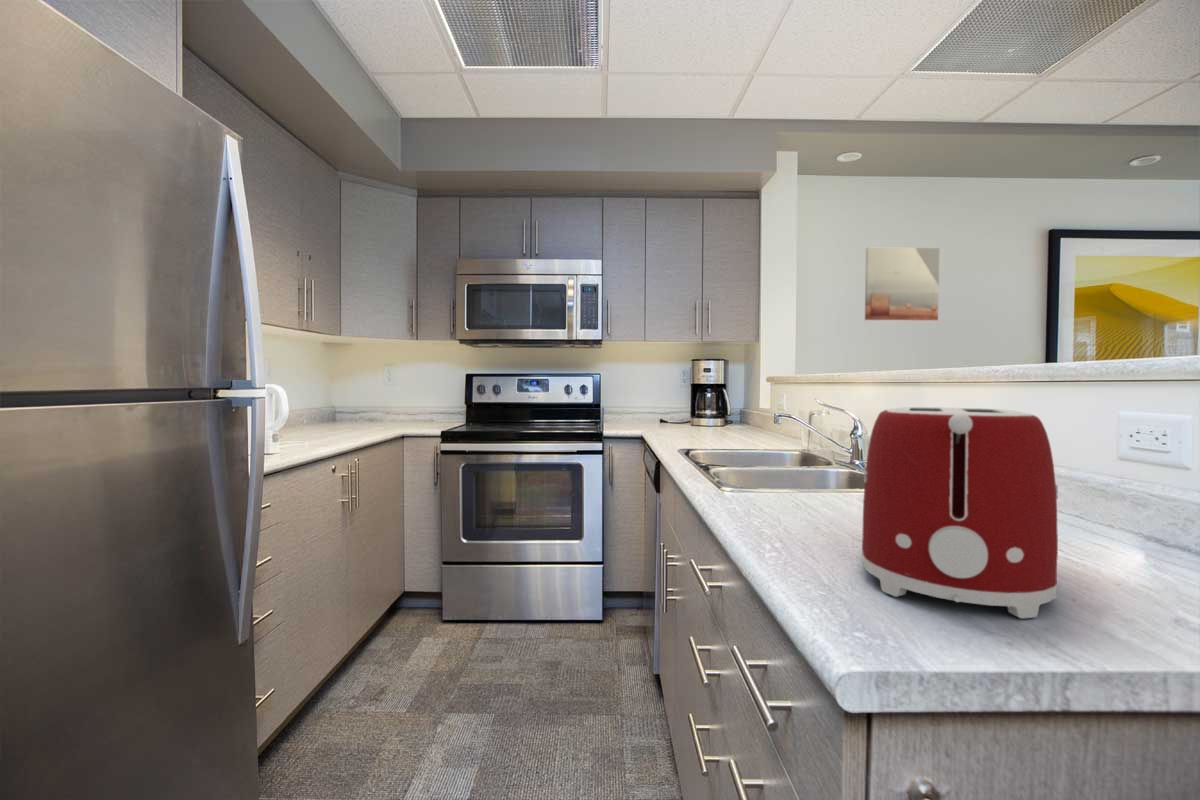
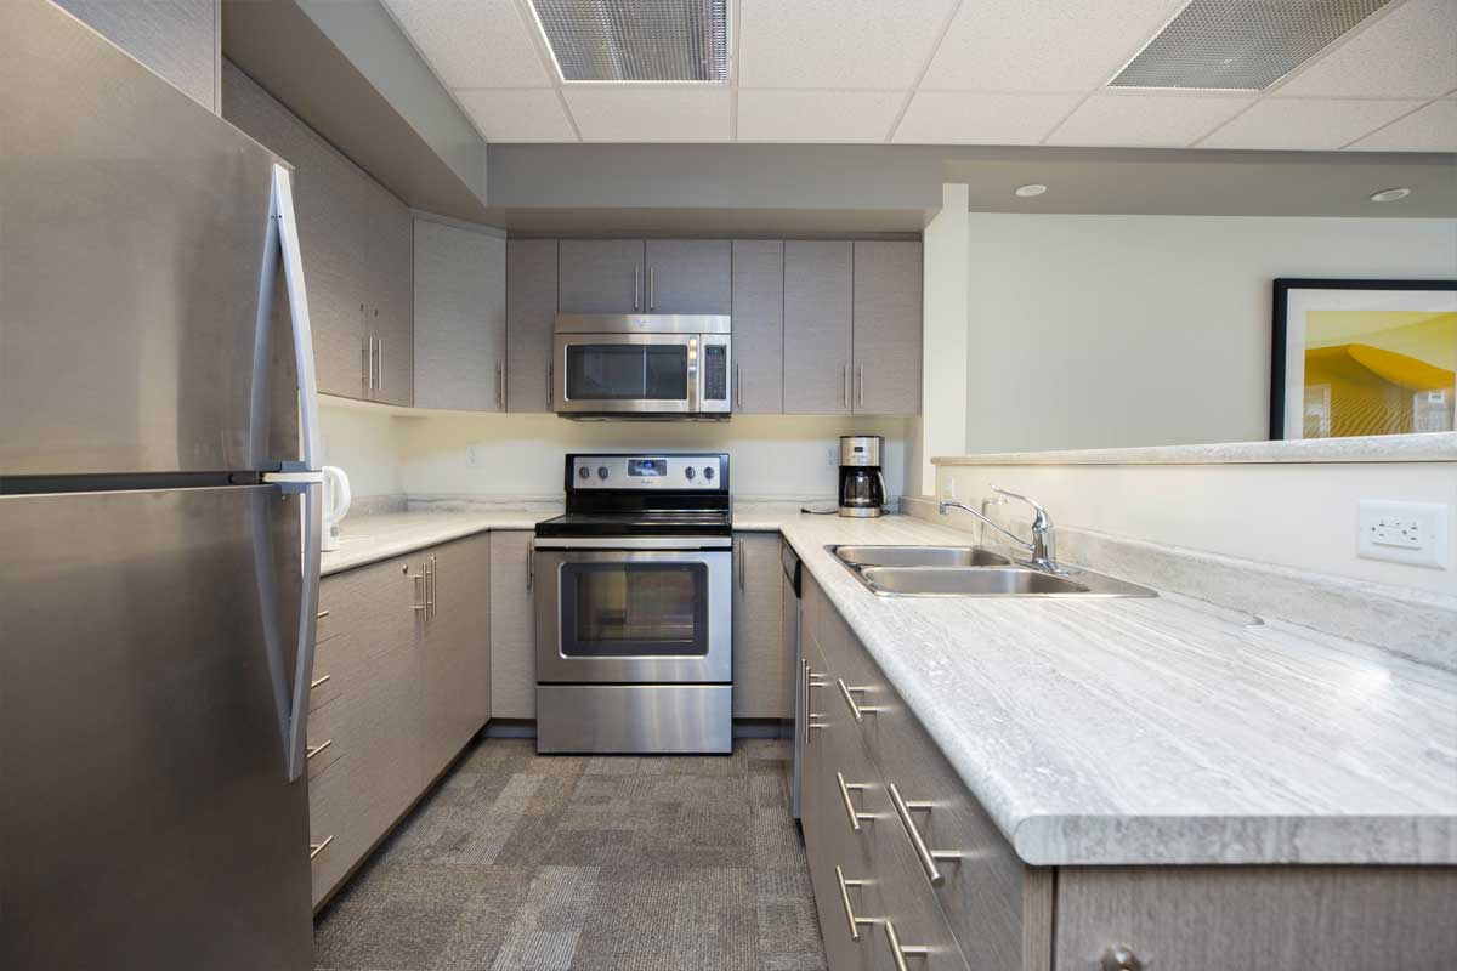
- wall art [864,247,940,322]
- toaster [861,406,1059,619]
